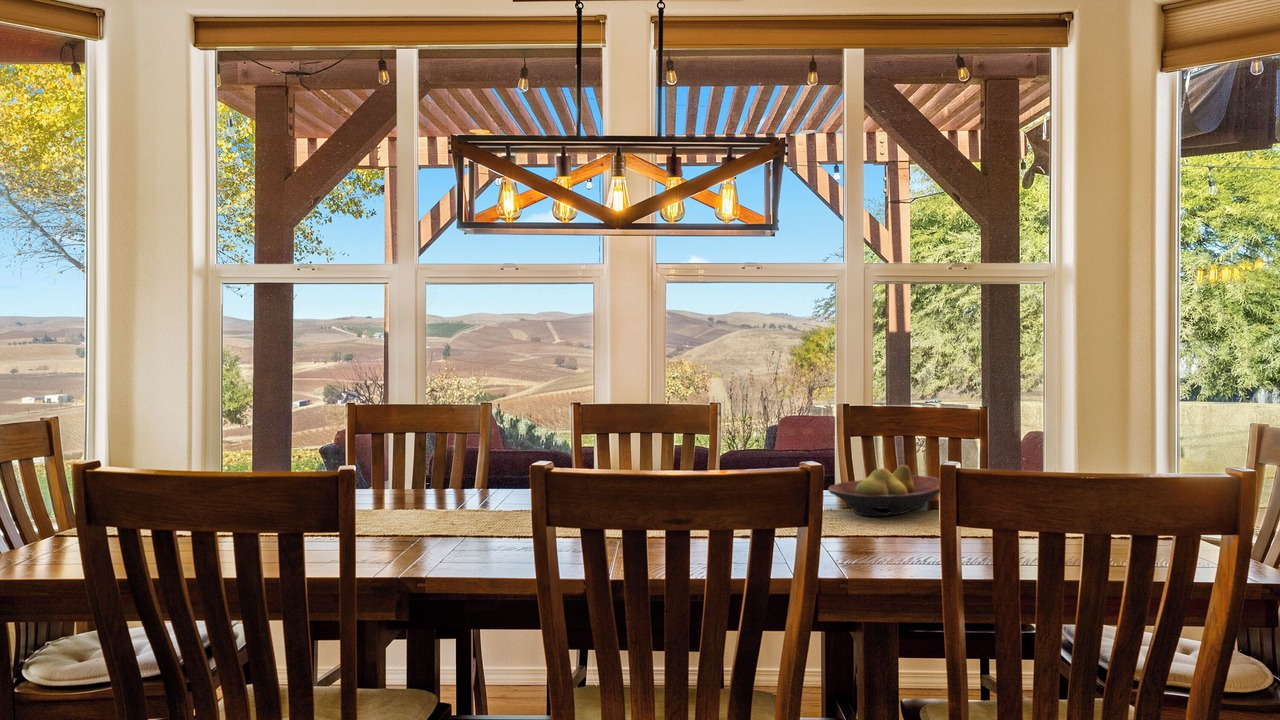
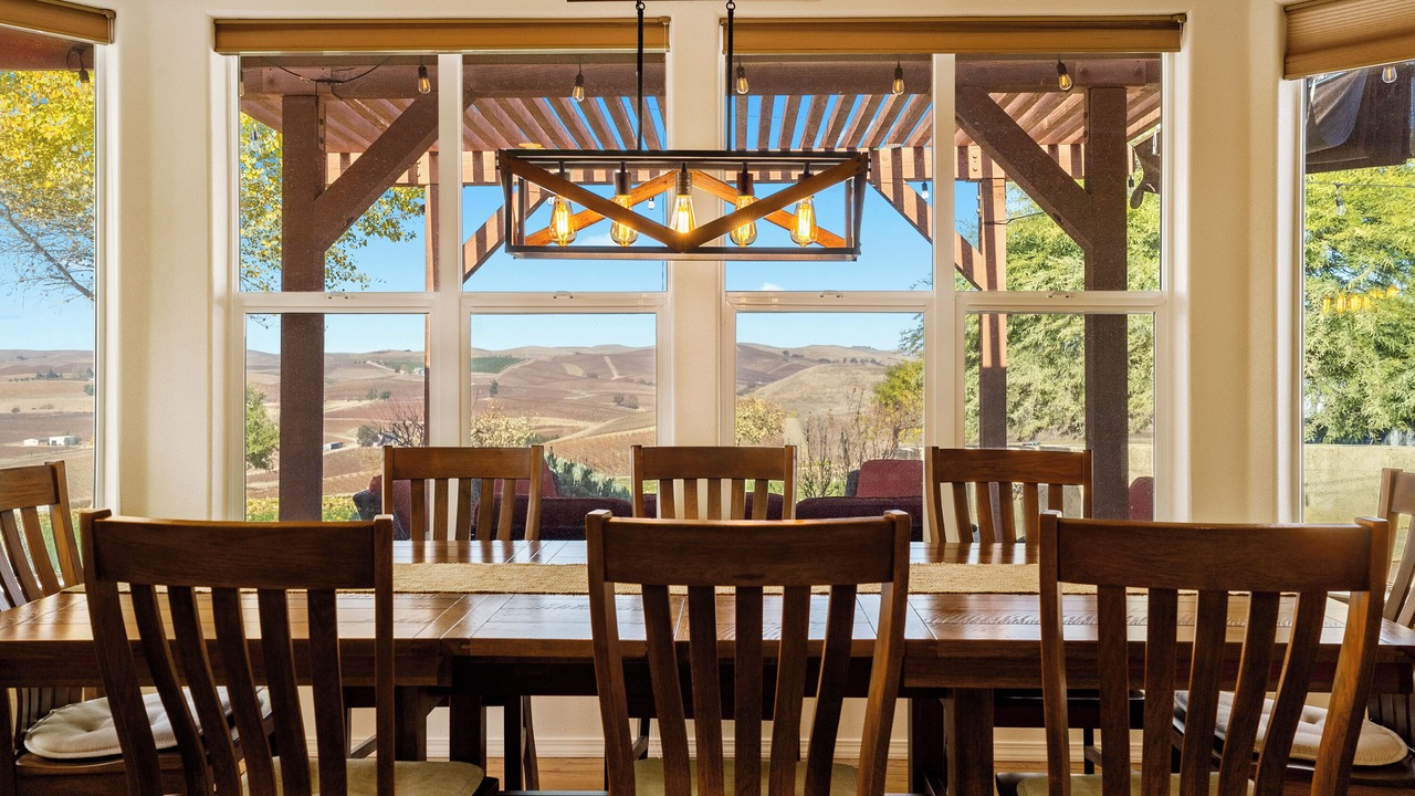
- fruit bowl [827,464,940,517]
